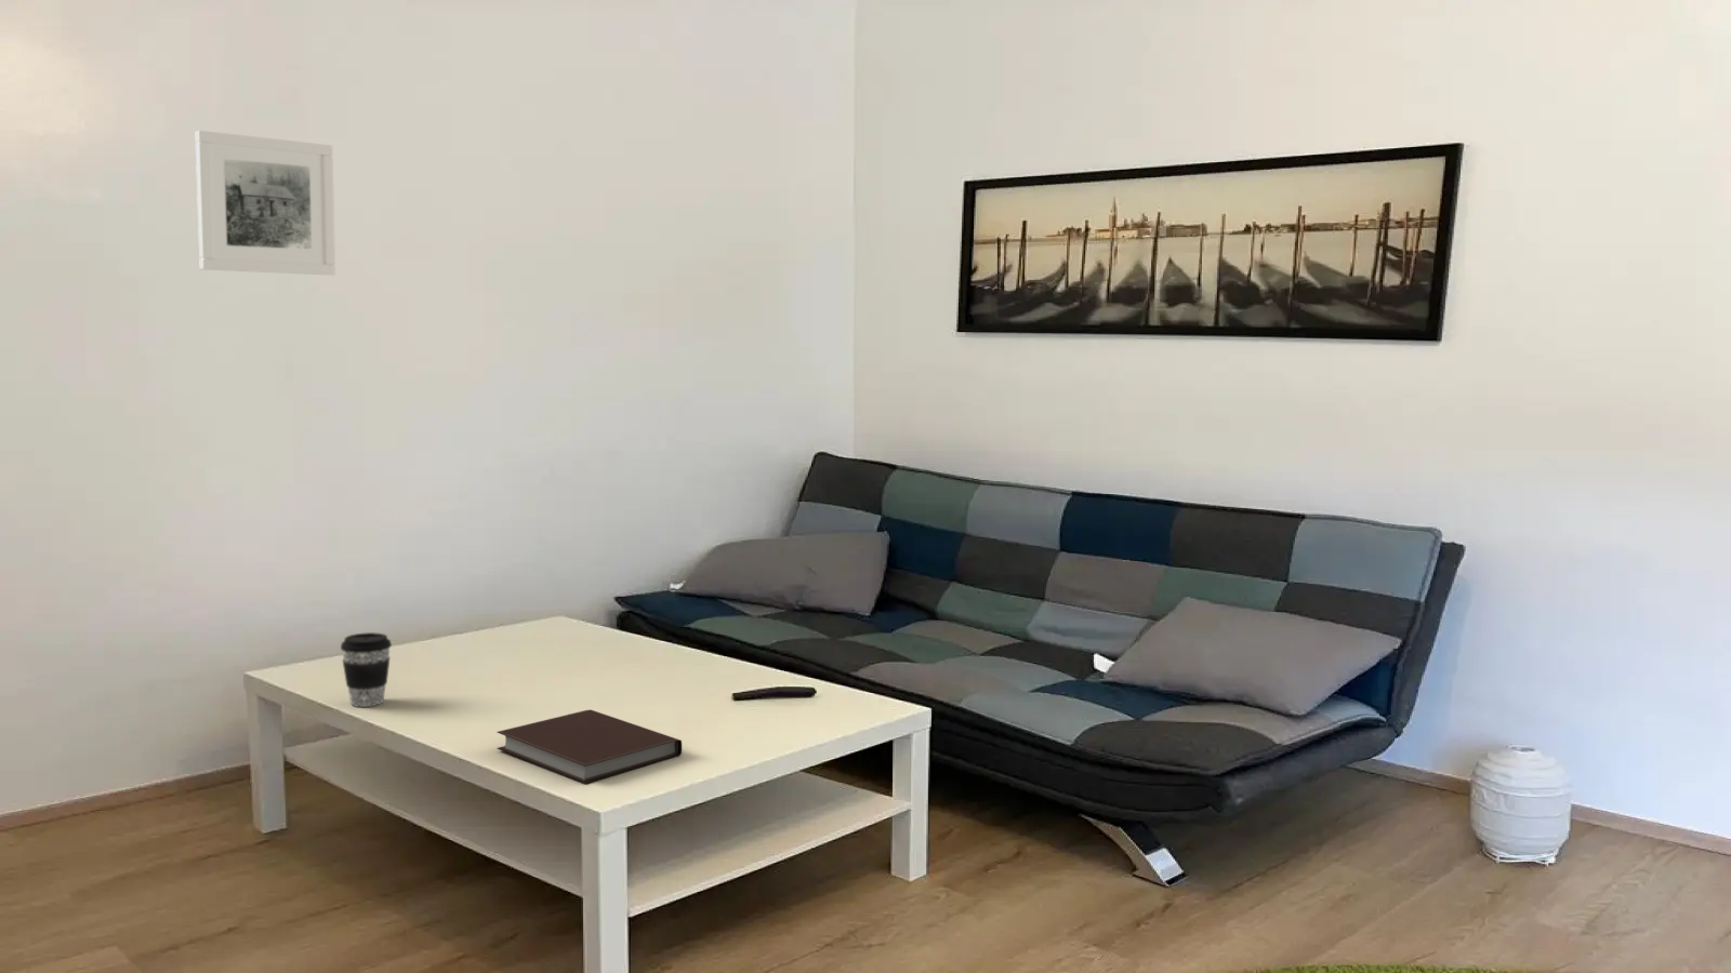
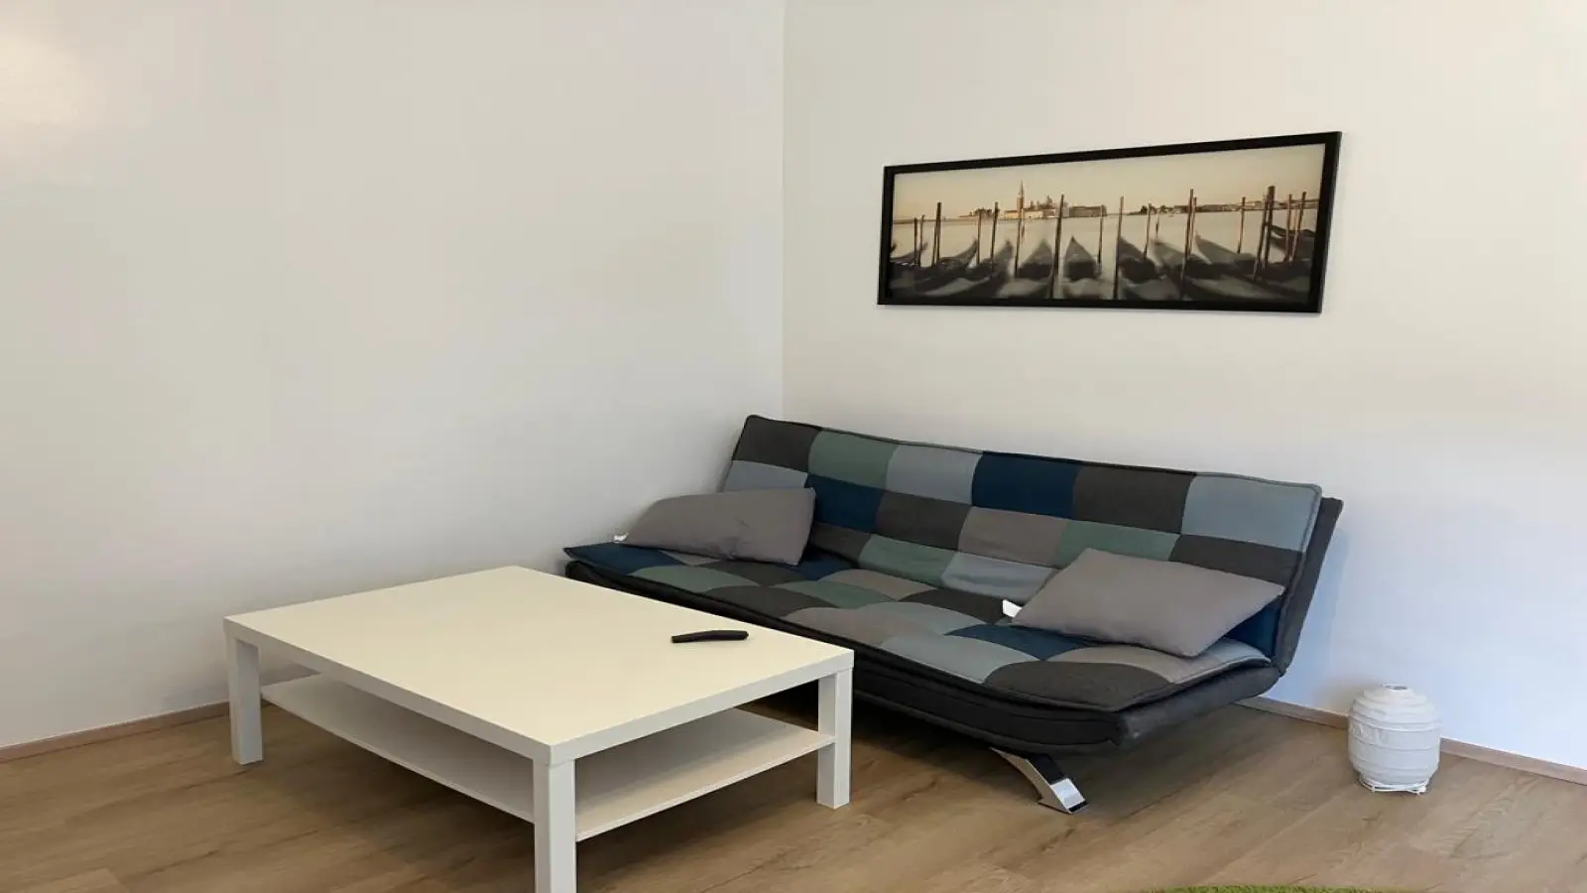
- notebook [496,709,682,785]
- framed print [195,129,336,276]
- coffee cup [340,631,392,708]
